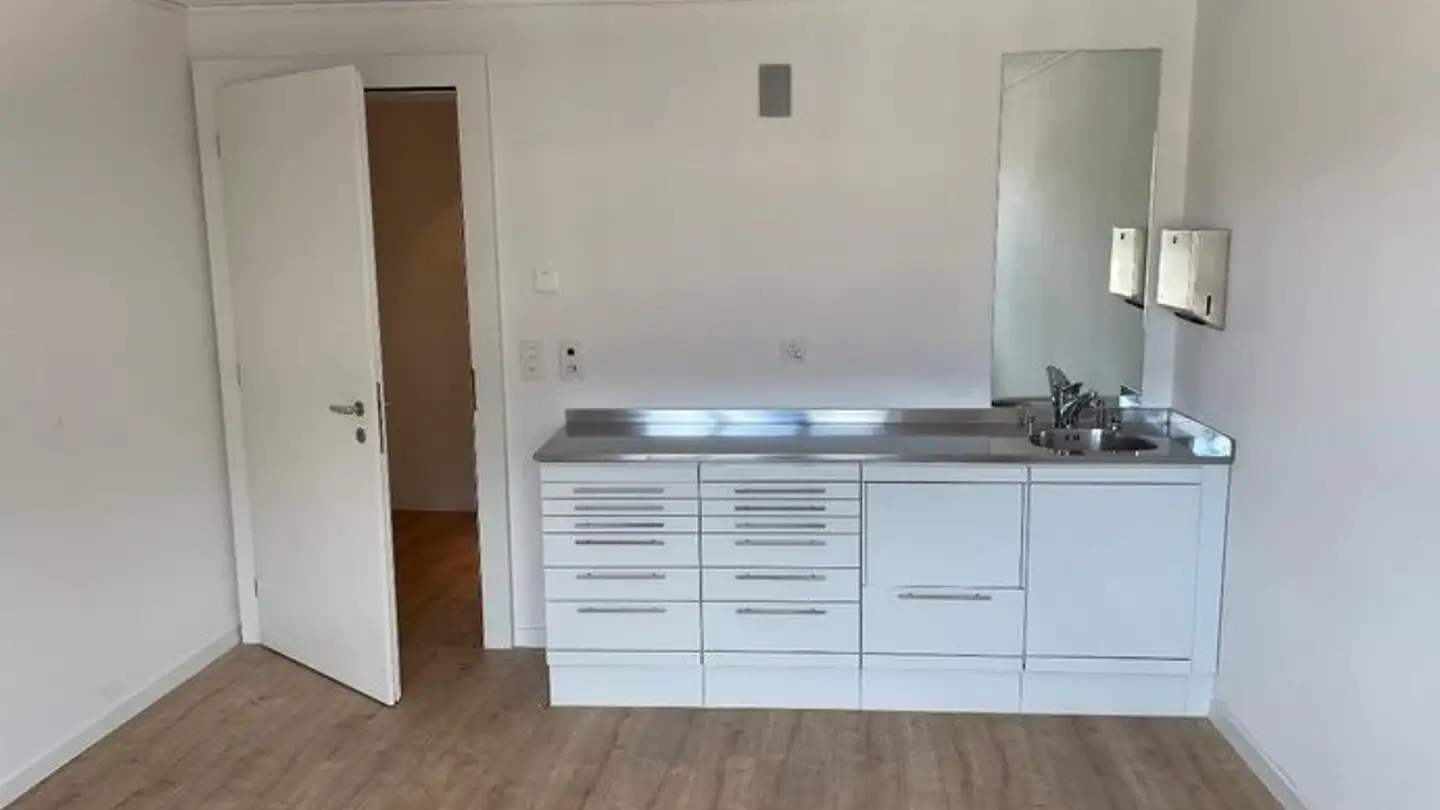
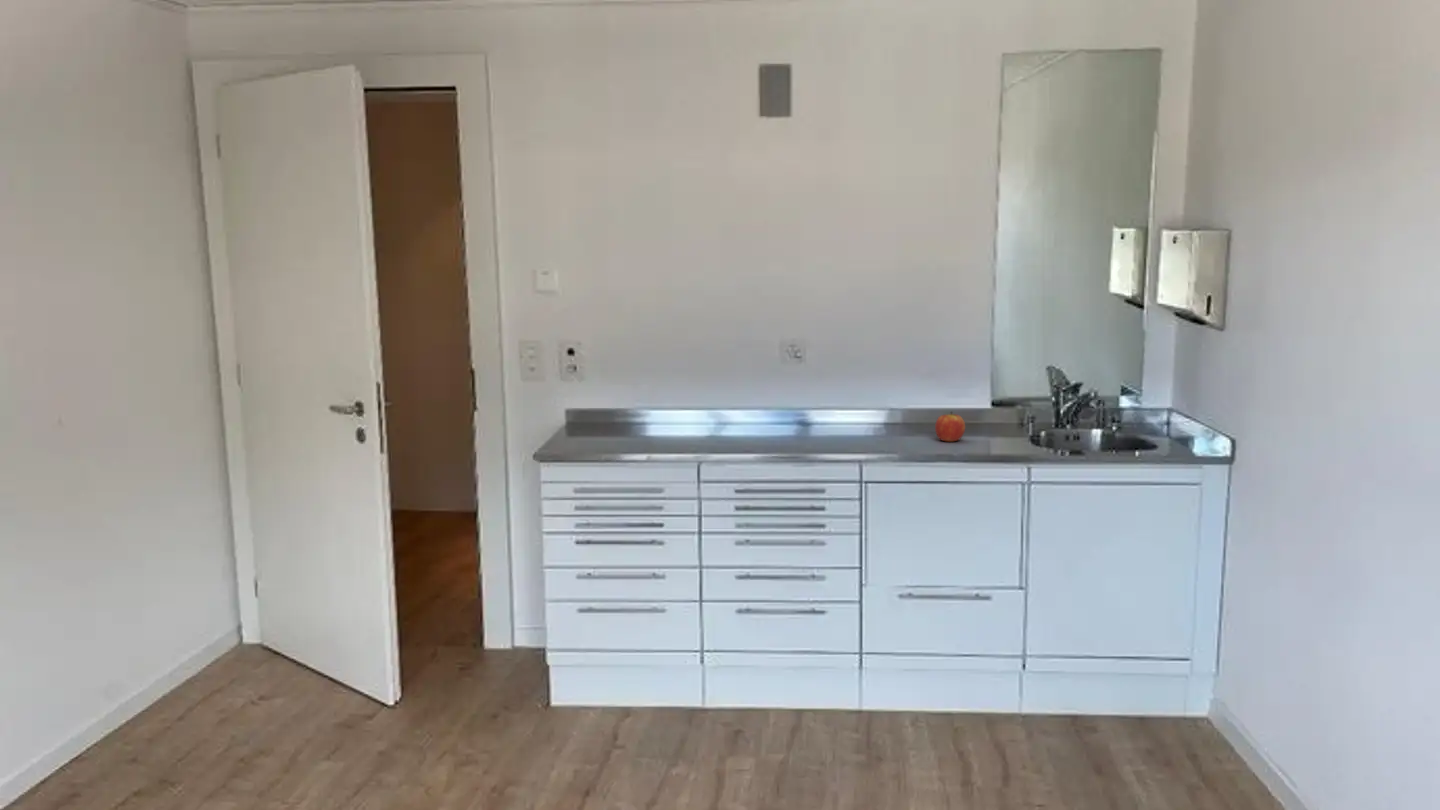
+ apple [934,411,966,443]
